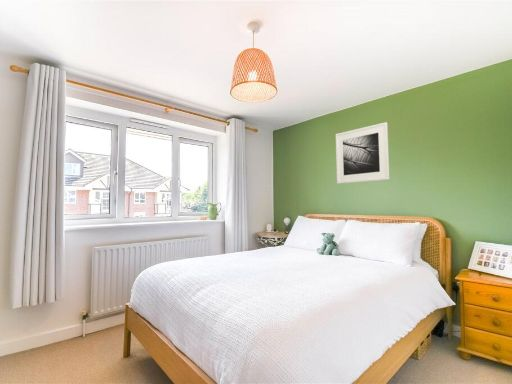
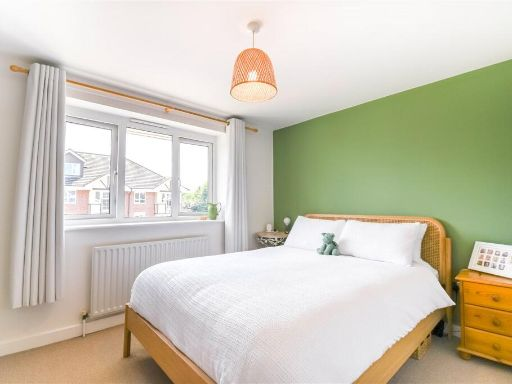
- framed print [335,121,391,185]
